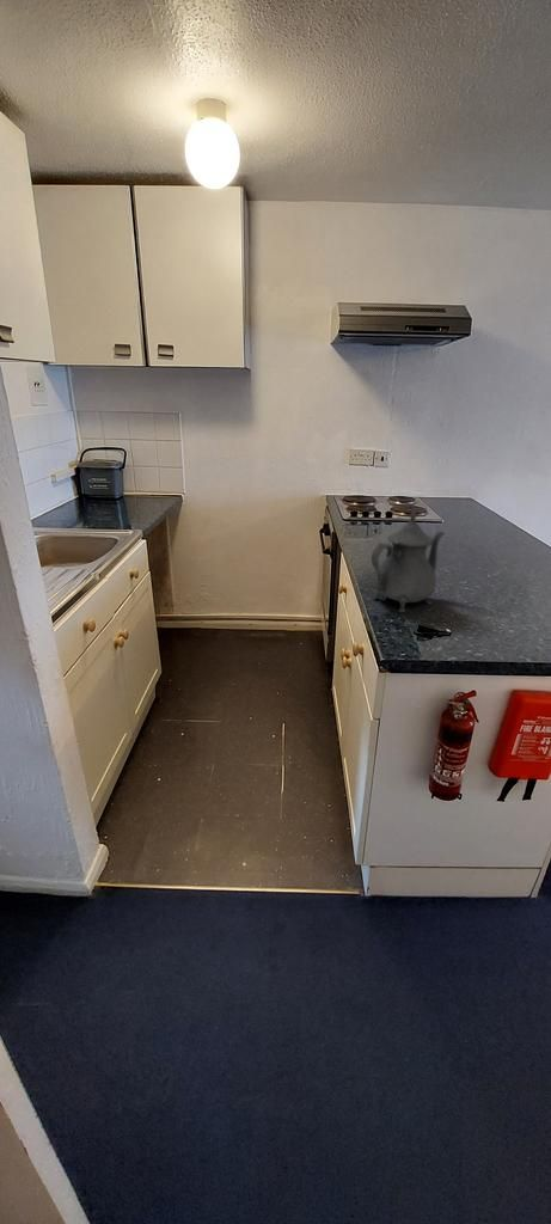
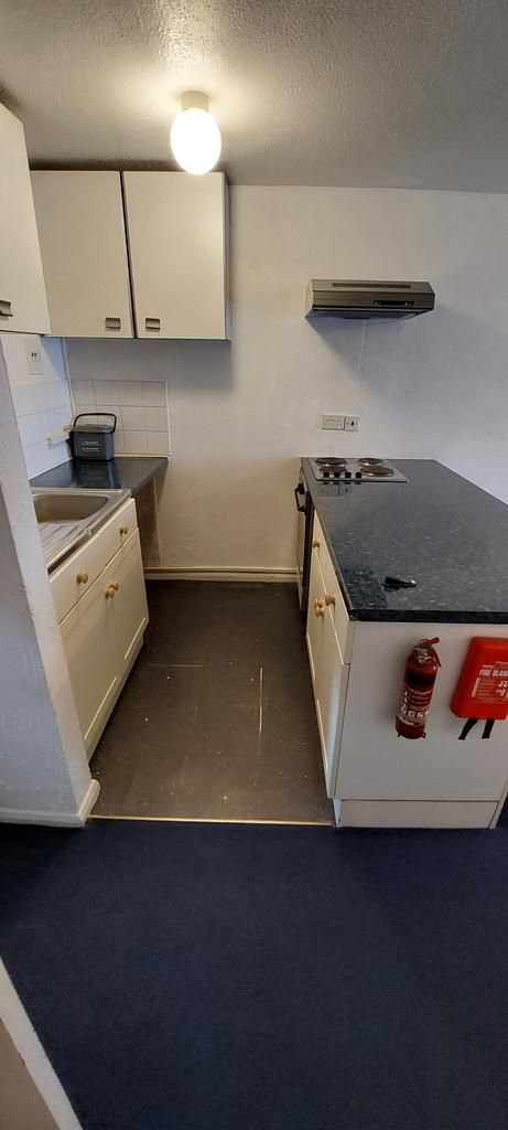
- teapot [371,507,446,613]
